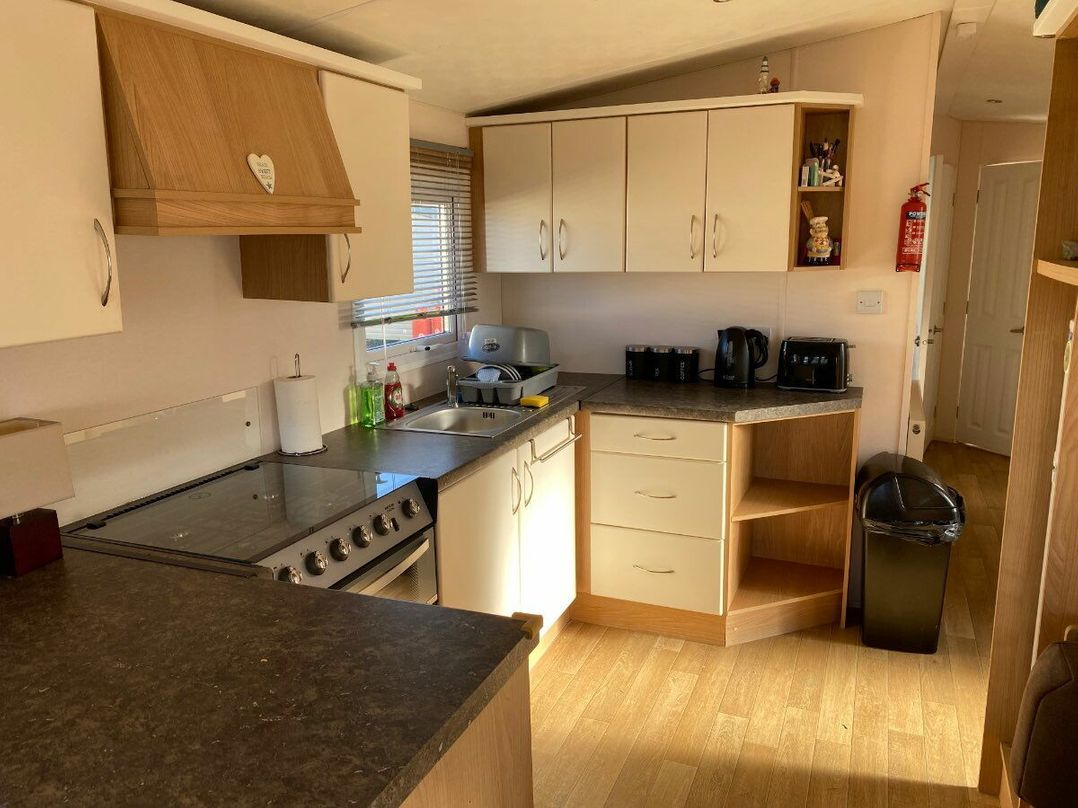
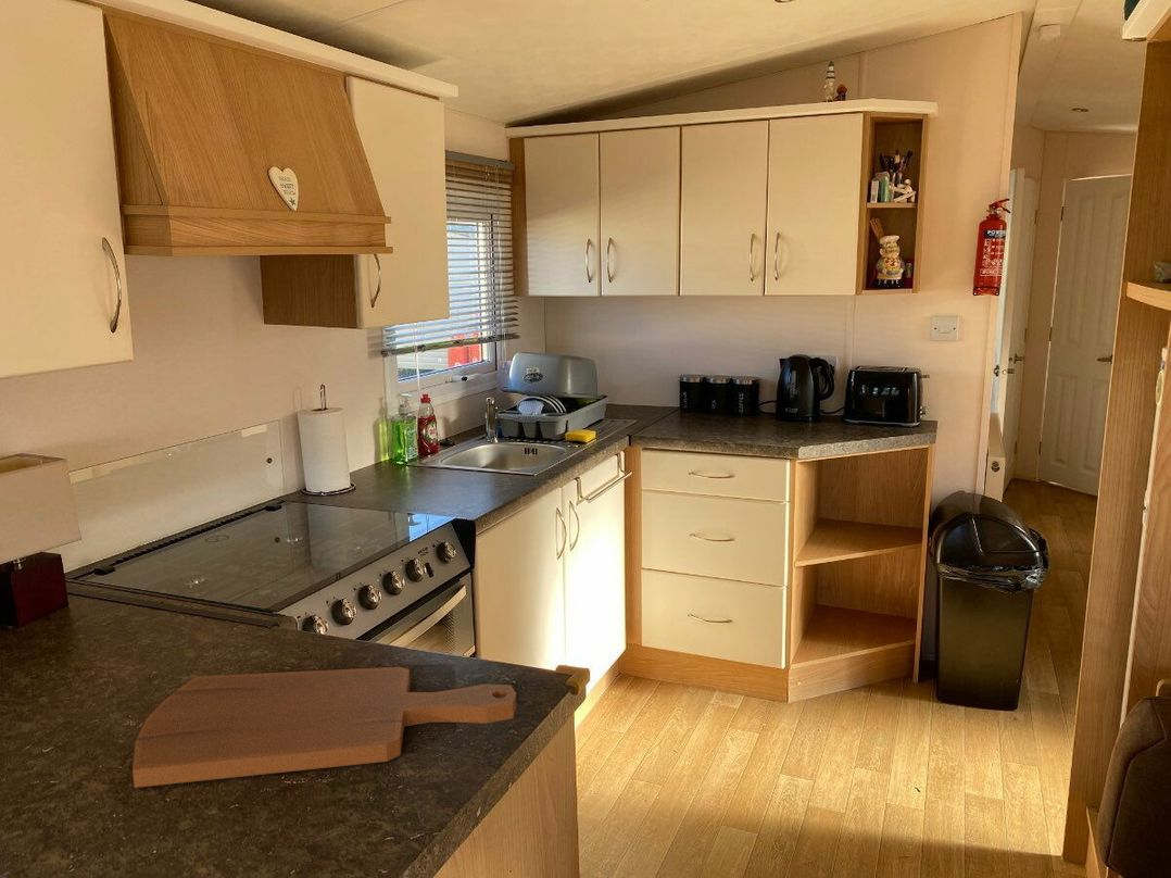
+ cutting board [131,666,518,789]
